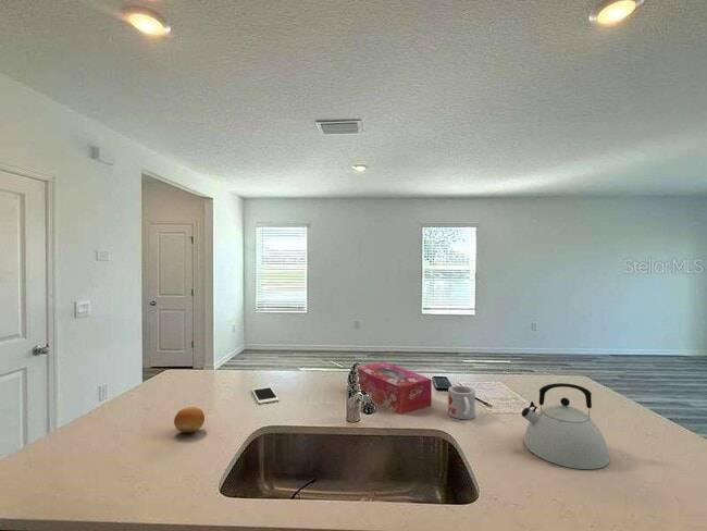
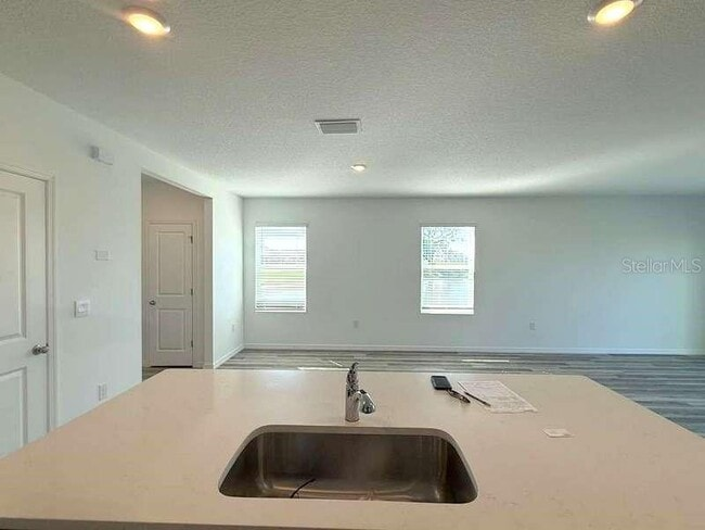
- fruit [173,406,206,433]
- cell phone [250,385,281,405]
- tissue box [358,361,433,416]
- mug [447,384,476,420]
- kettle [521,382,610,470]
